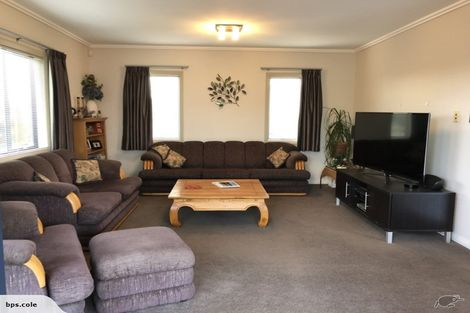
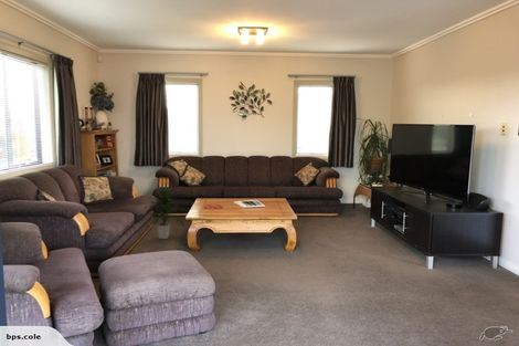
+ indoor plant [145,186,186,240]
